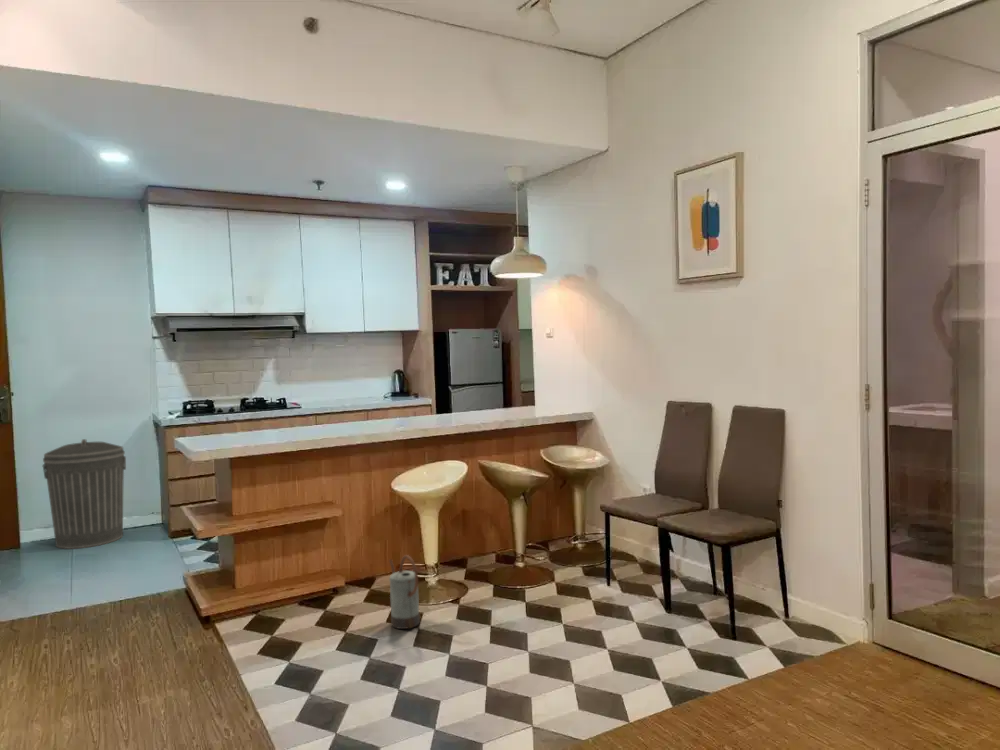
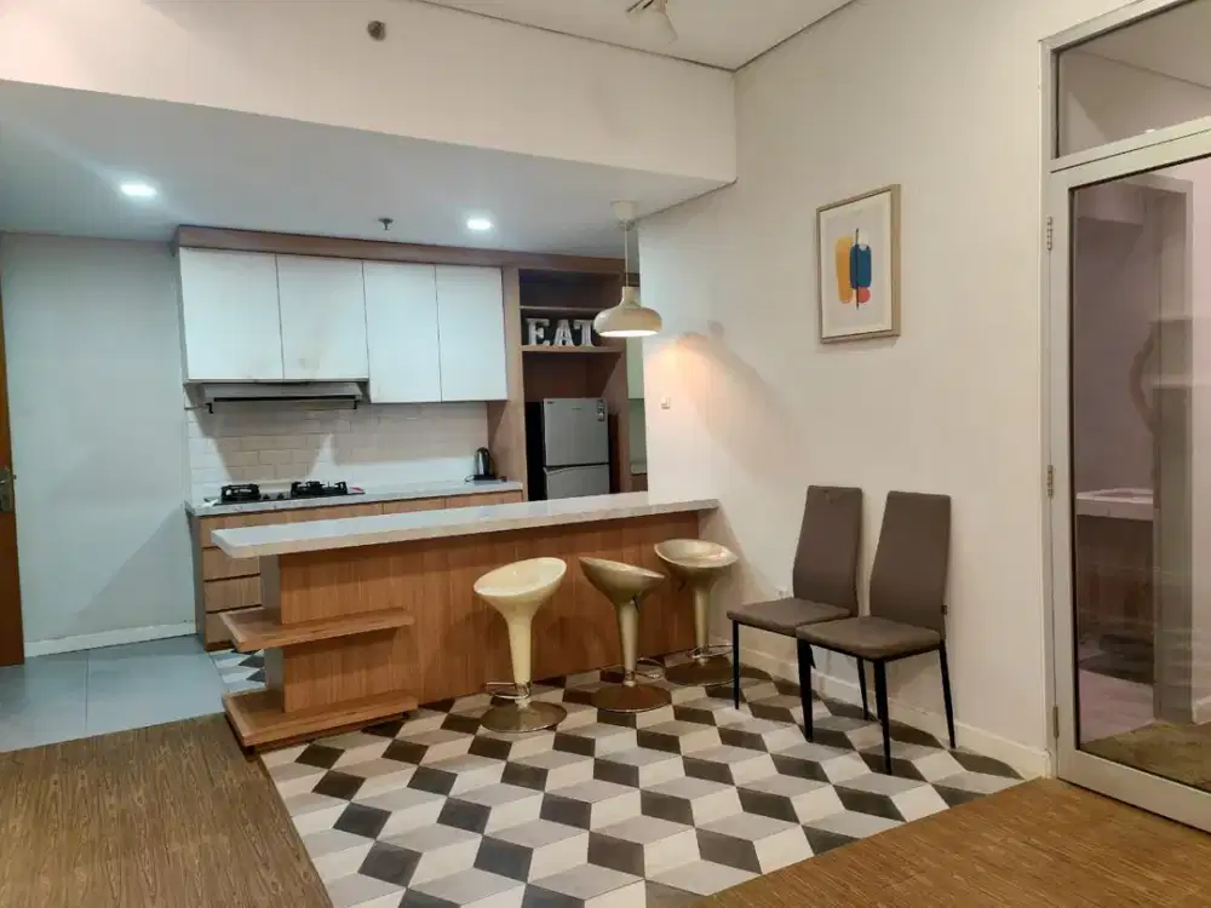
- watering can [388,554,421,630]
- trash can [41,438,127,550]
